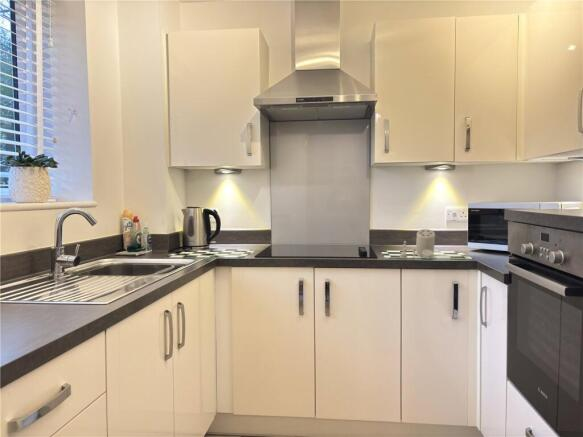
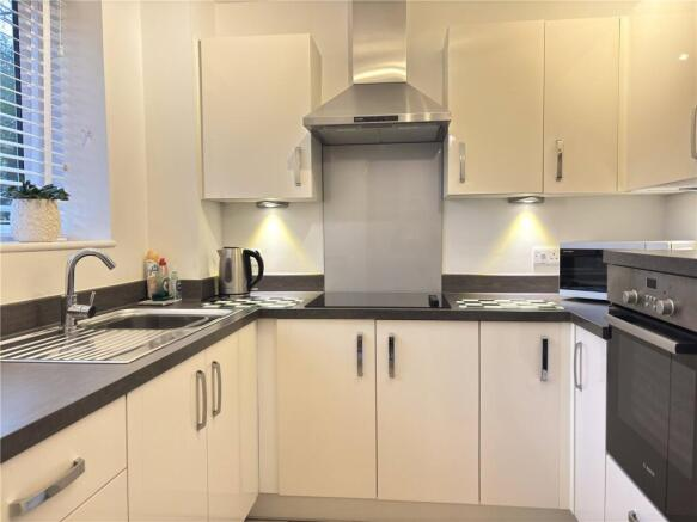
- utensil holder [399,228,436,260]
